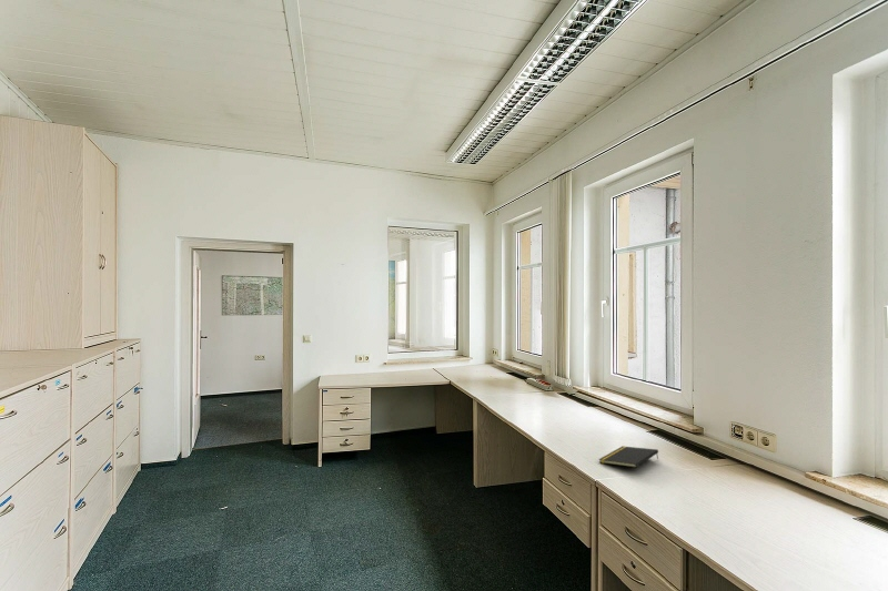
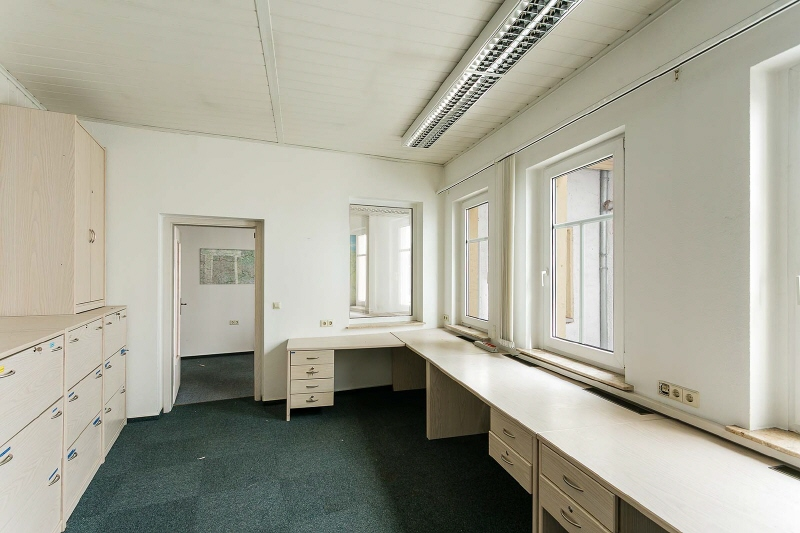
- notepad [598,445,659,469]
